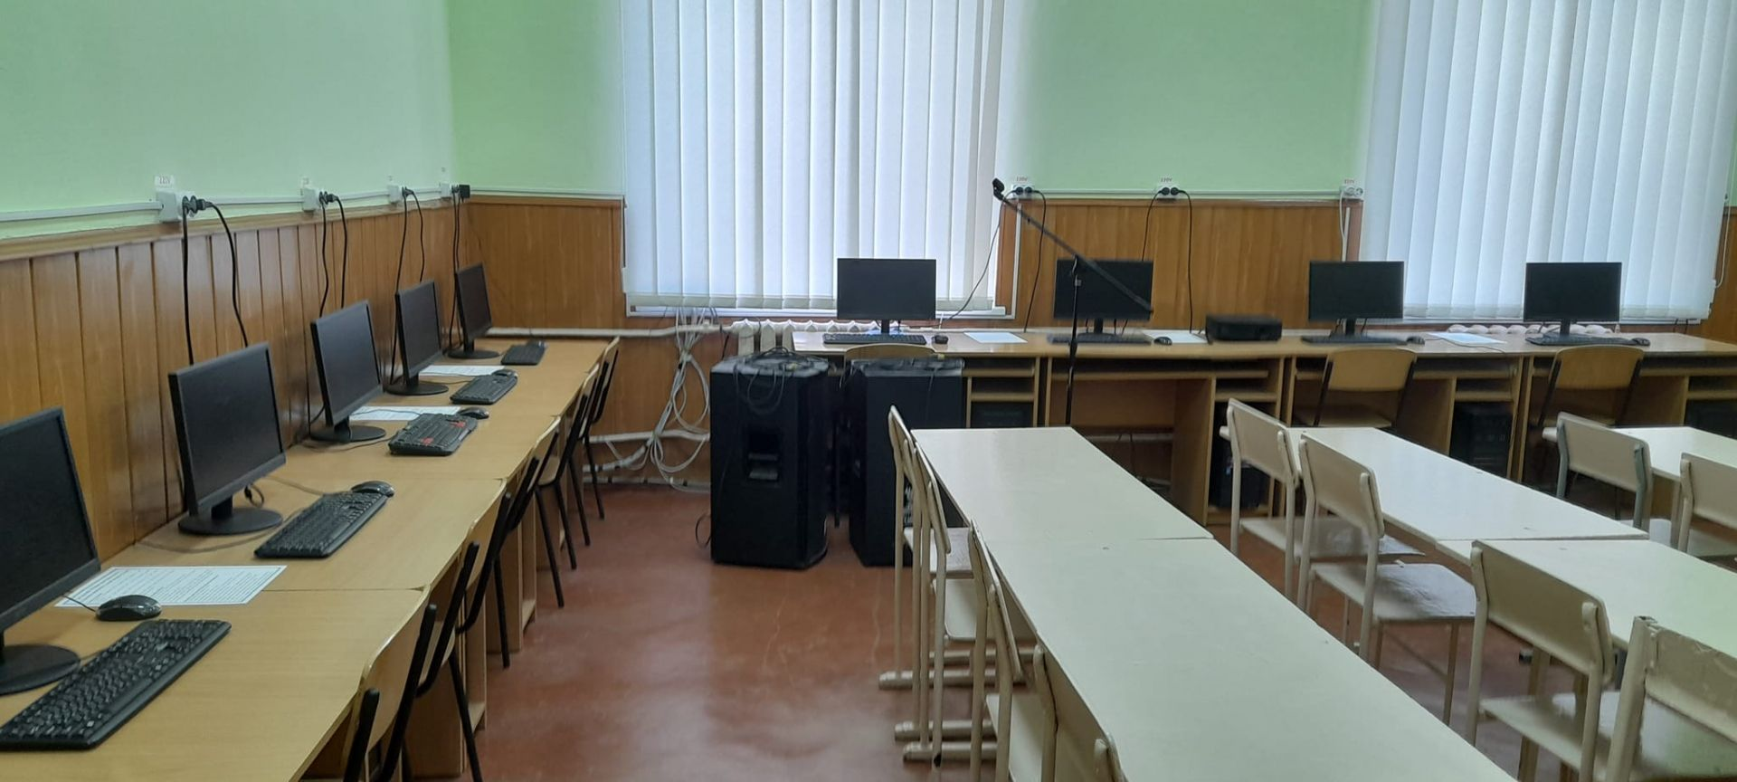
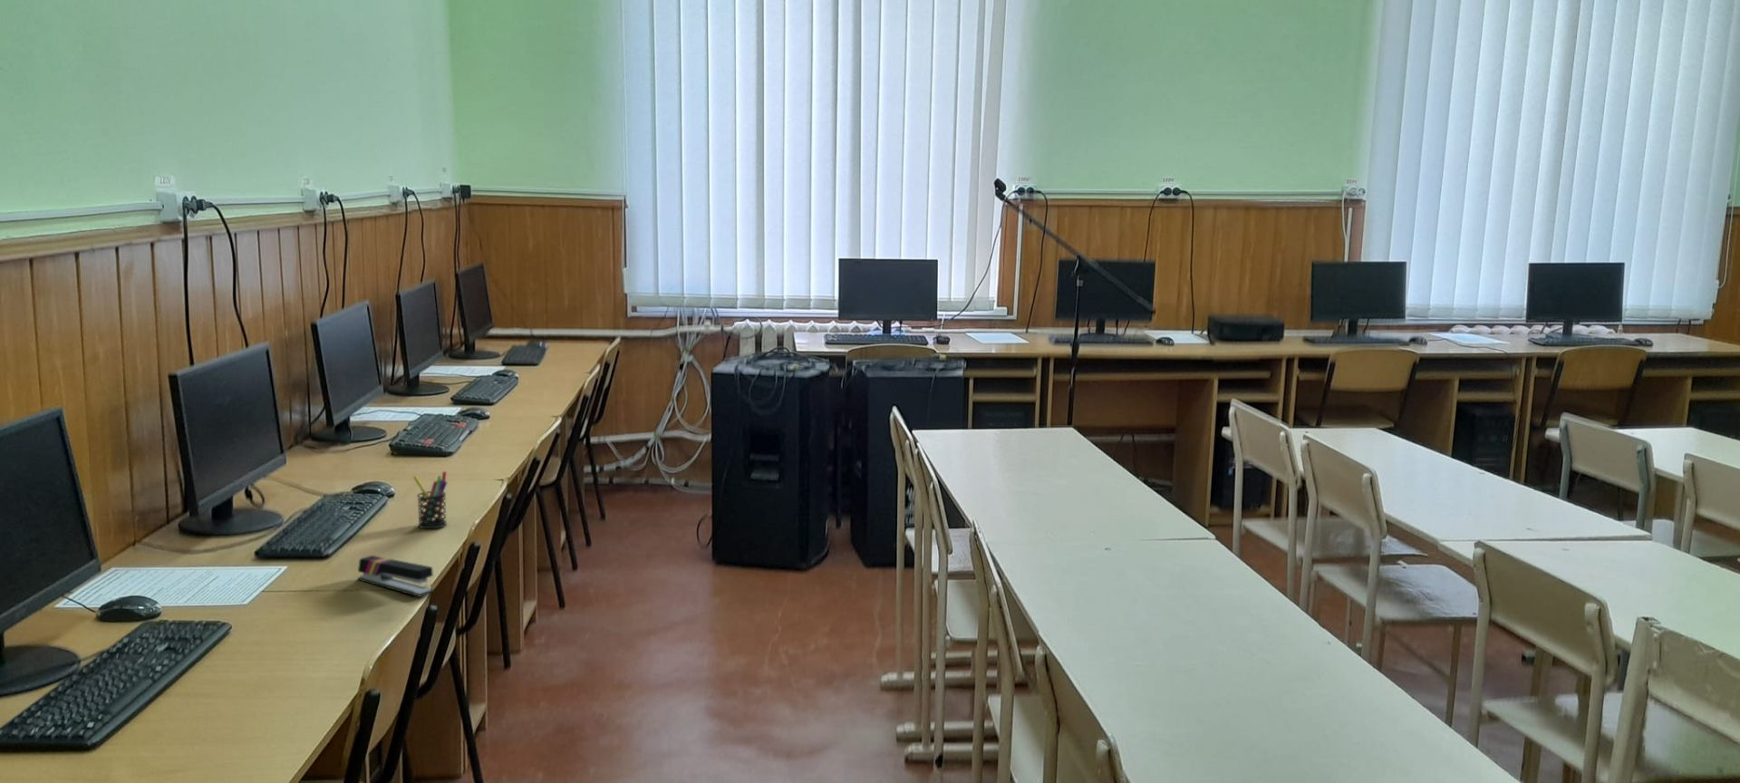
+ stapler [357,555,435,598]
+ pen holder [413,470,447,529]
